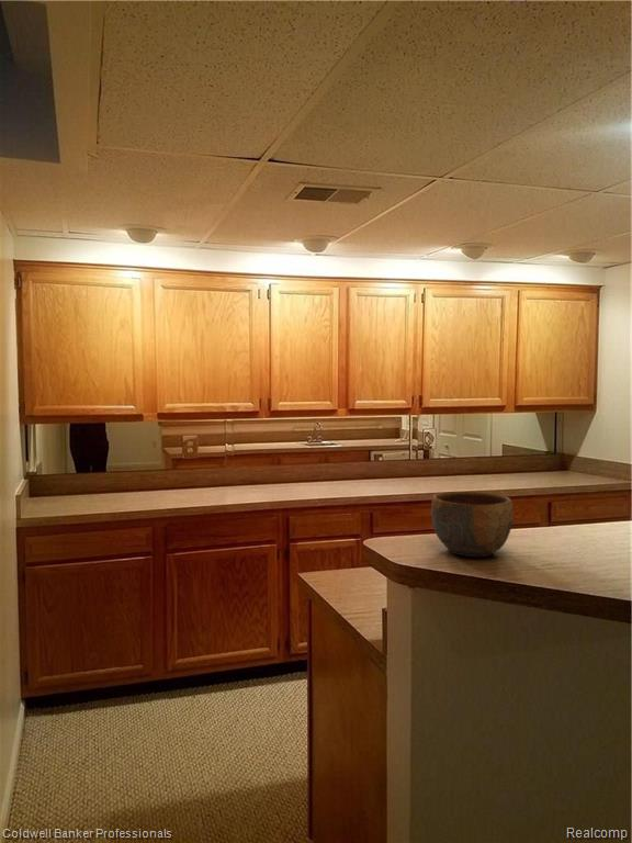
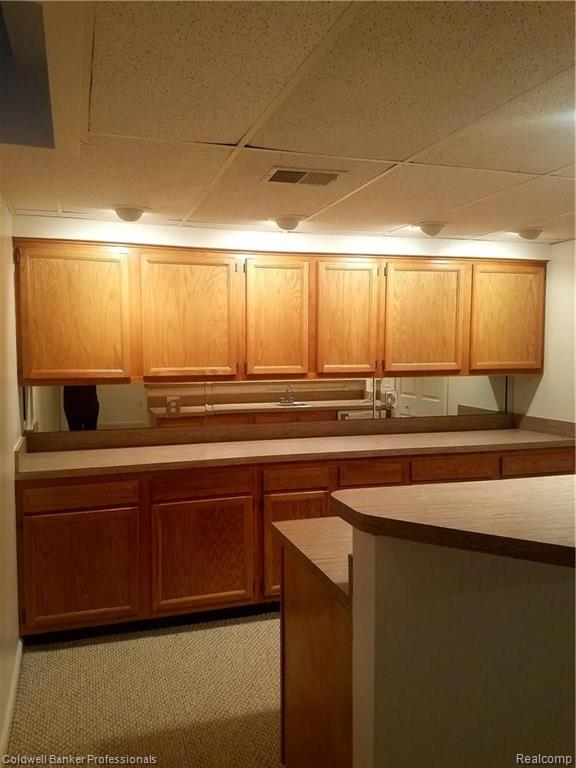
- bowl [430,491,514,558]
